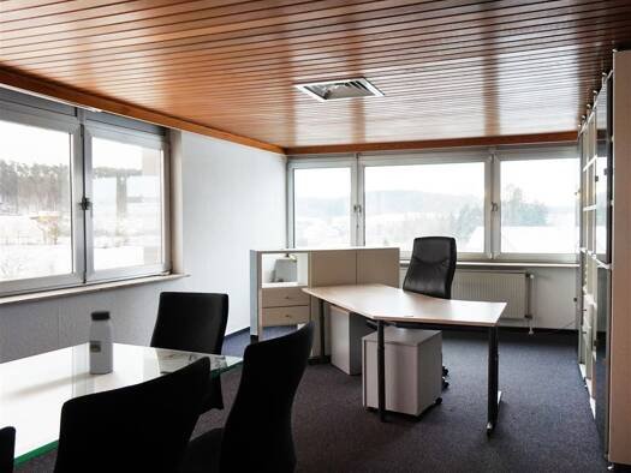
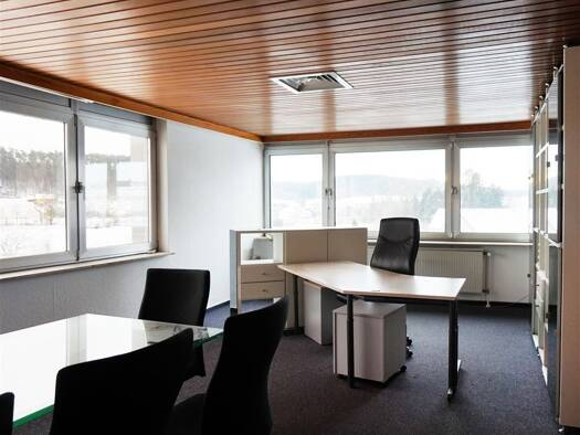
- water bottle [88,310,114,375]
